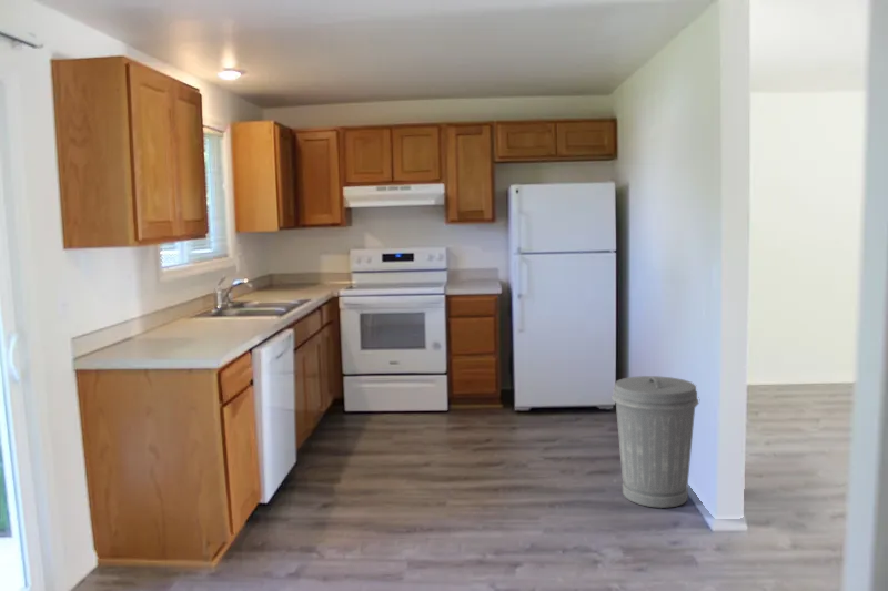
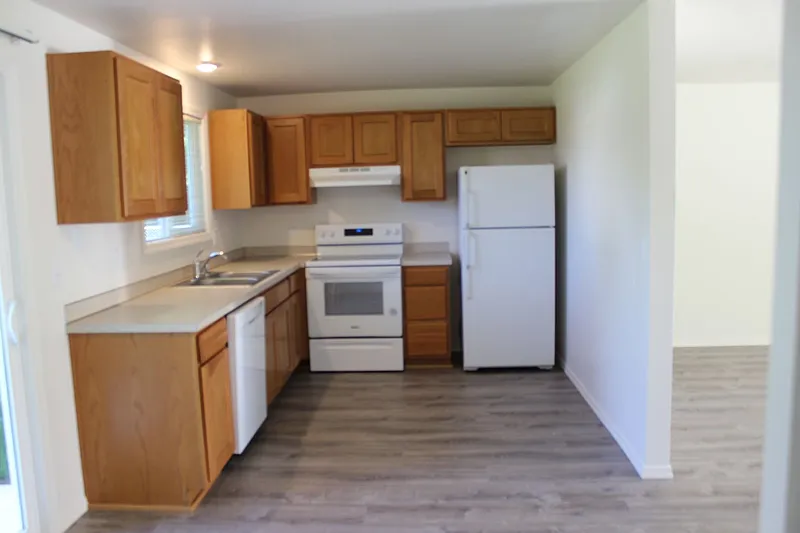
- trash can [610,375,700,509]
